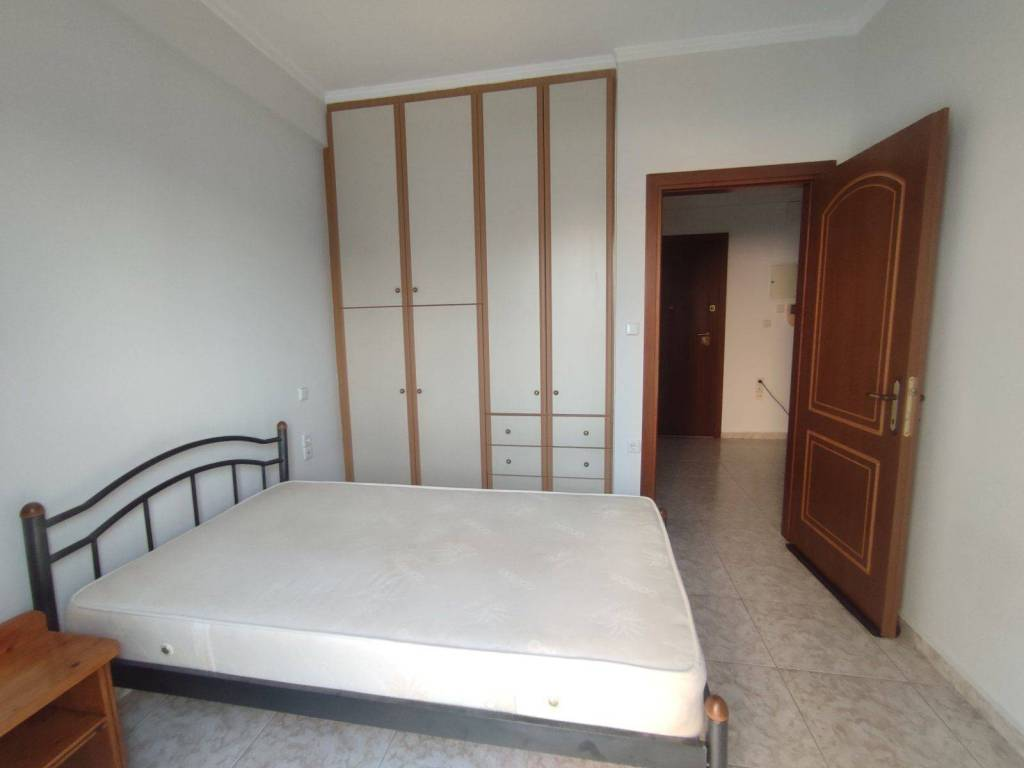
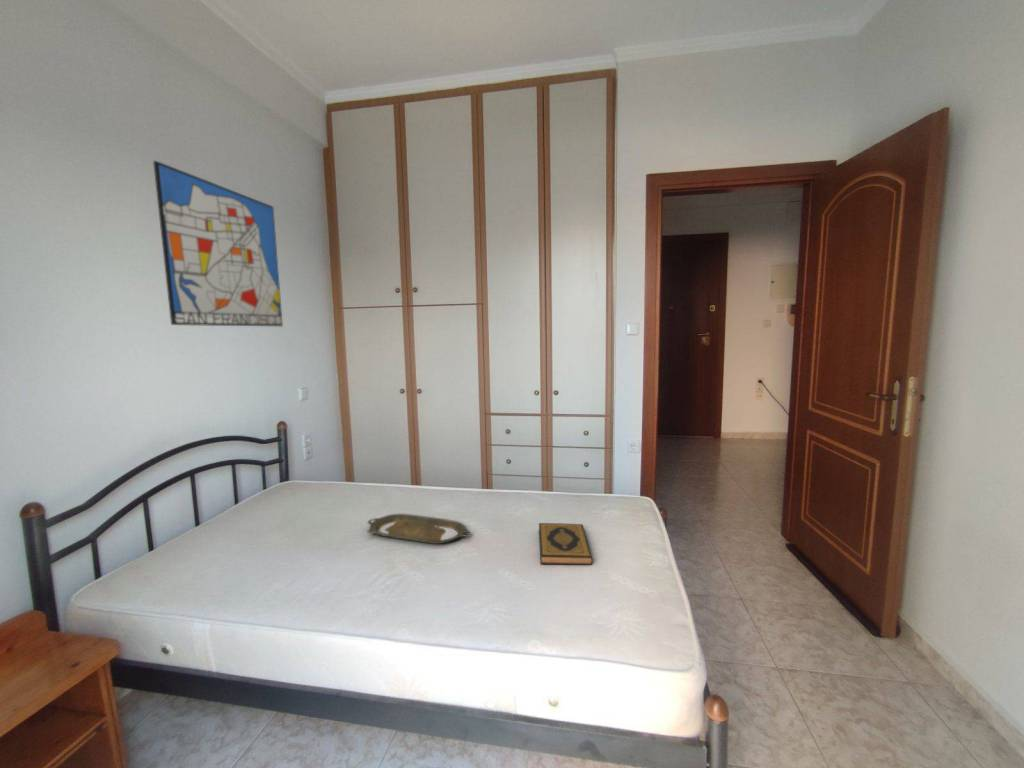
+ serving tray [366,513,471,545]
+ hardback book [538,522,593,566]
+ wall art [152,160,284,327]
